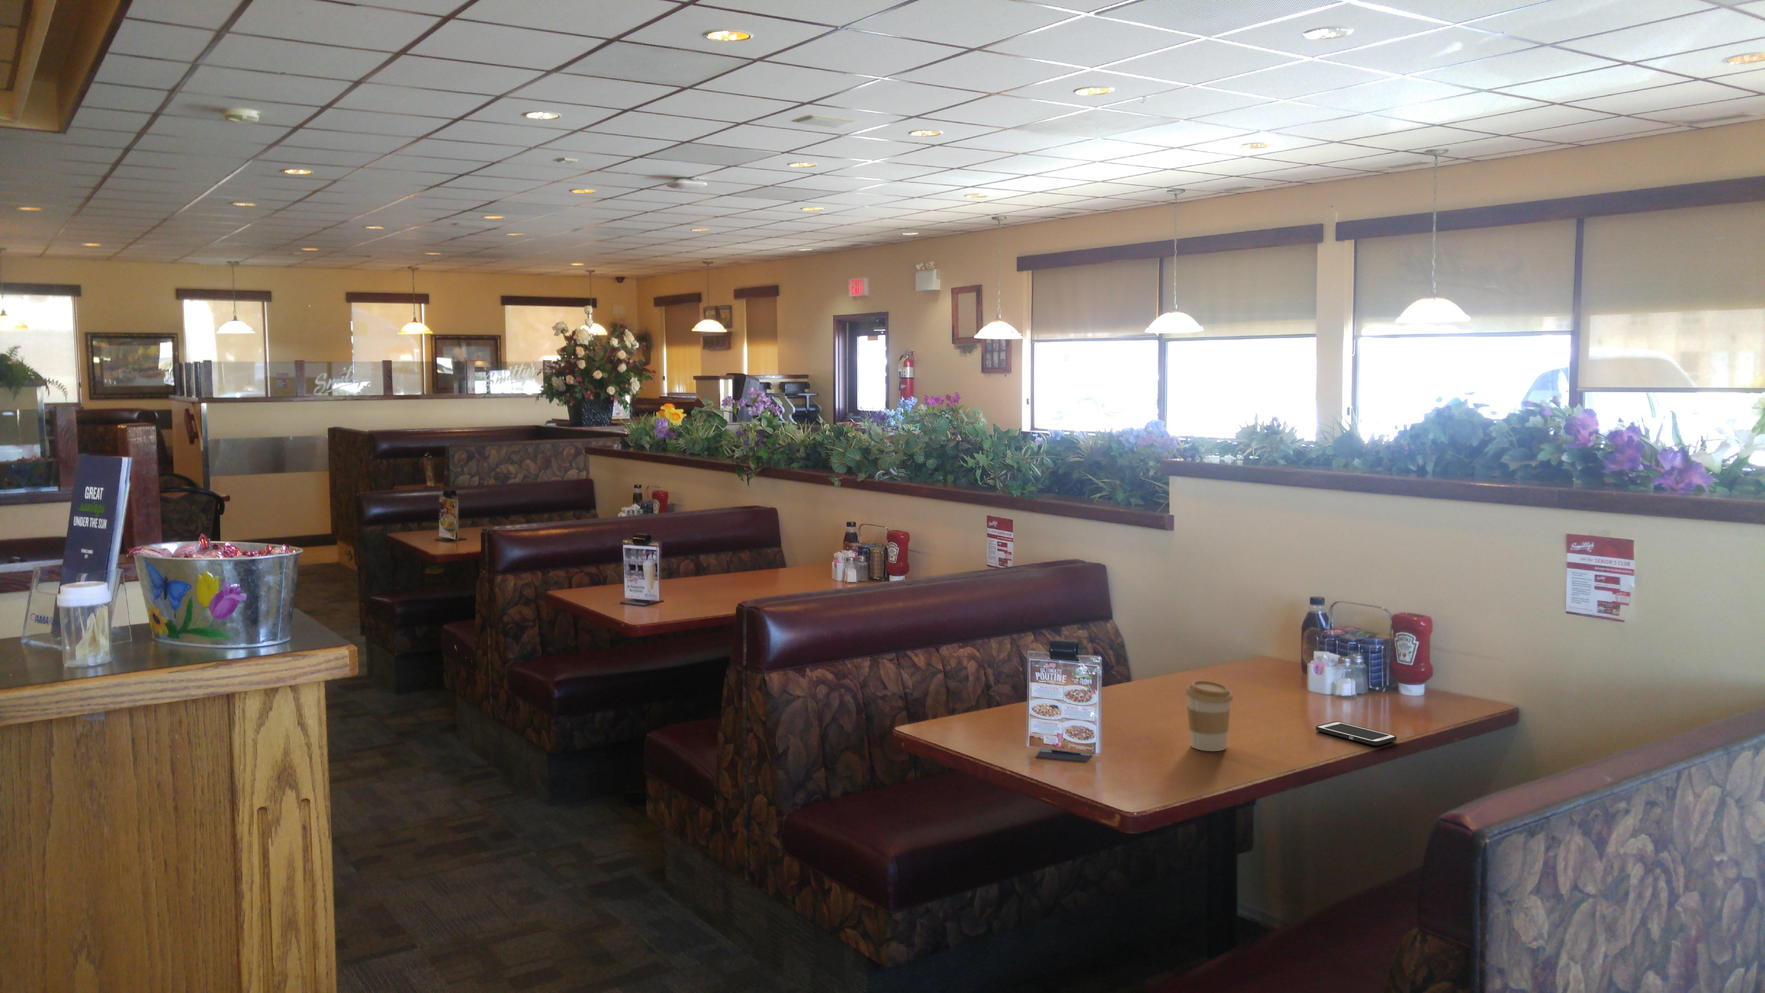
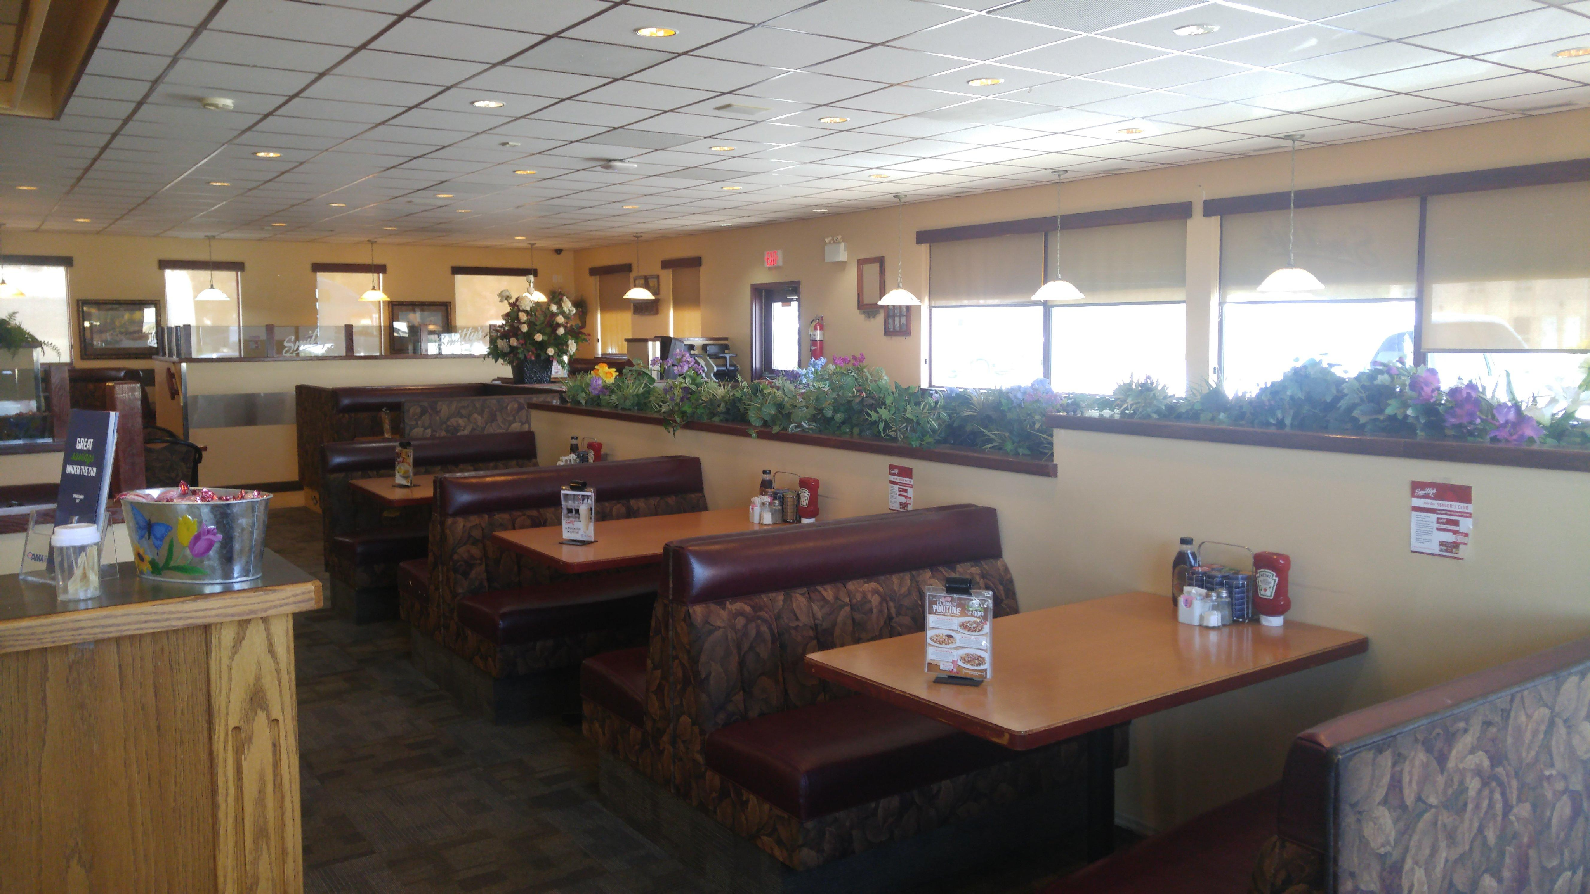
- coffee cup [1186,680,1234,752]
- cell phone [1315,721,1396,746]
